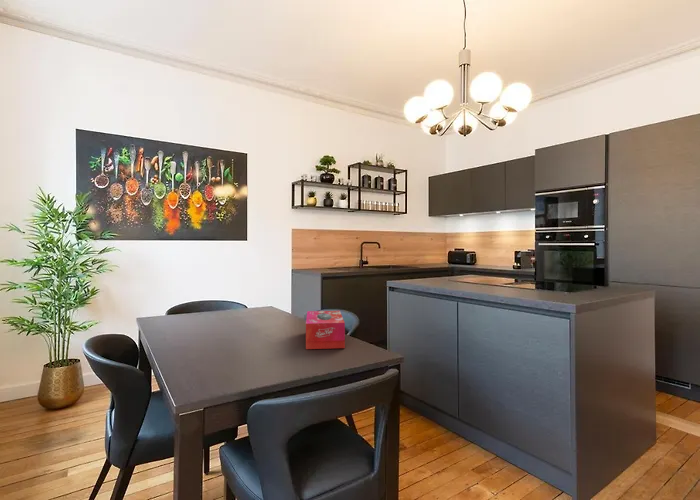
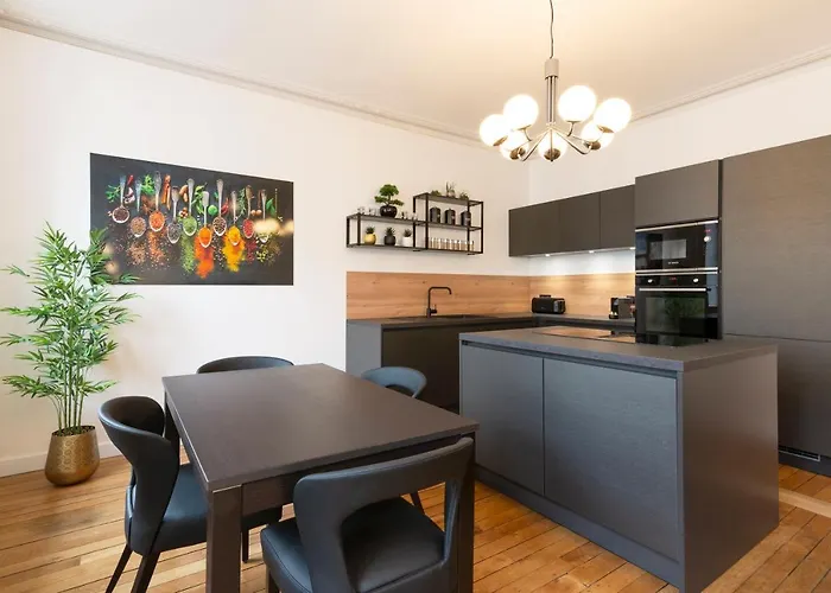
- tissue box [305,310,346,350]
